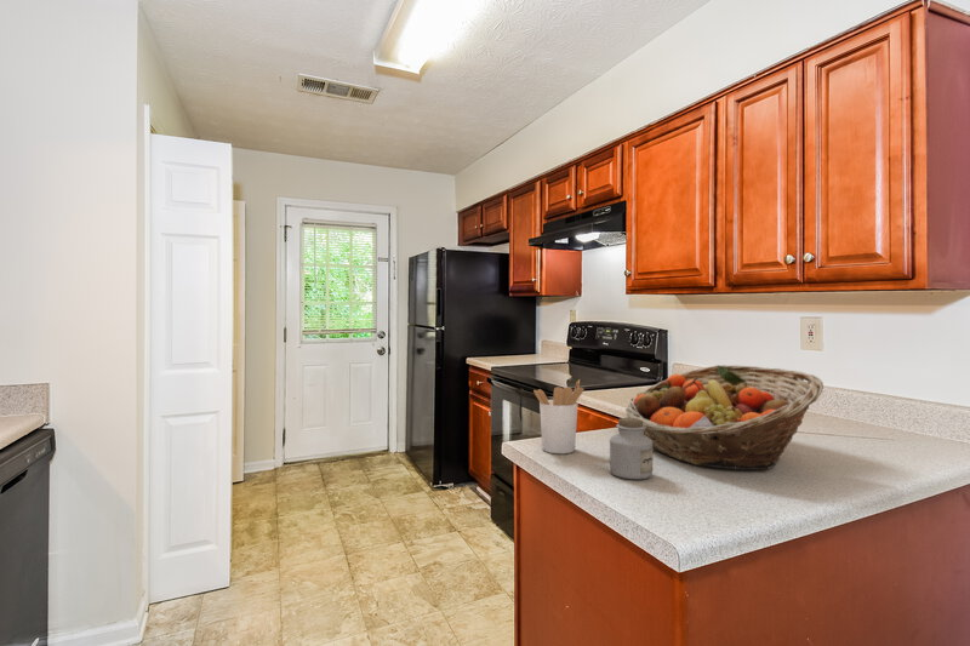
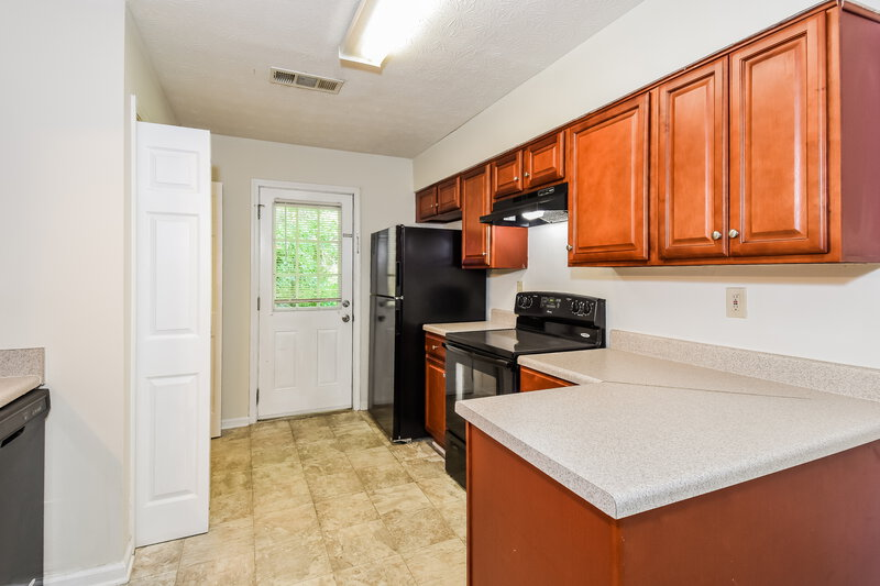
- utensil holder [532,379,586,455]
- jar [609,417,654,480]
- fruit basket [624,364,824,471]
